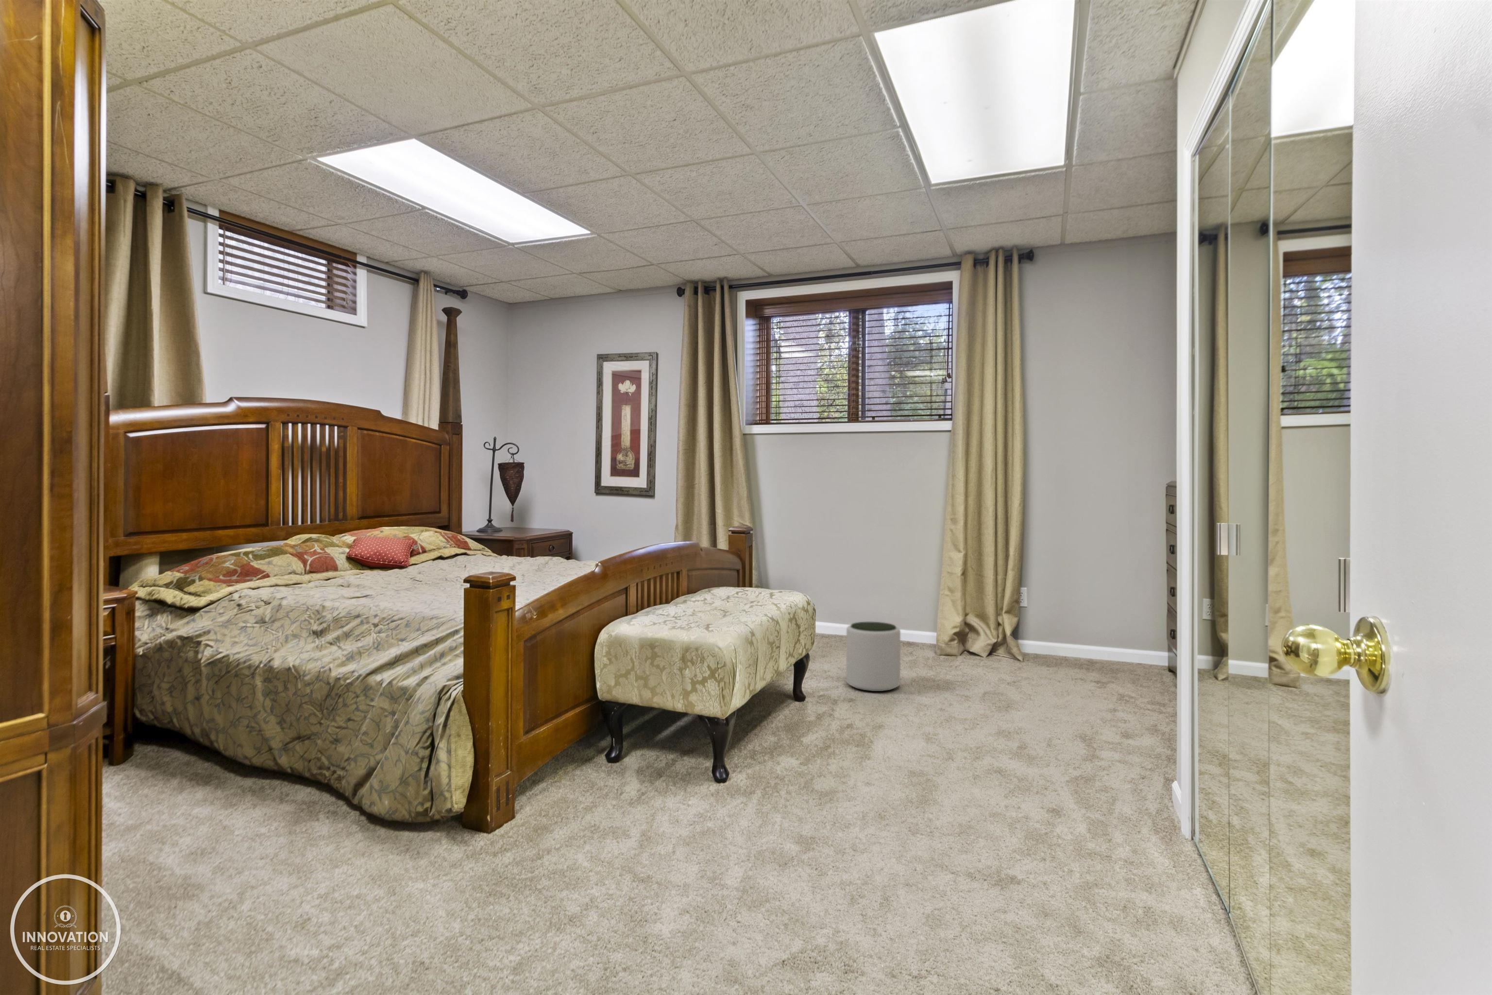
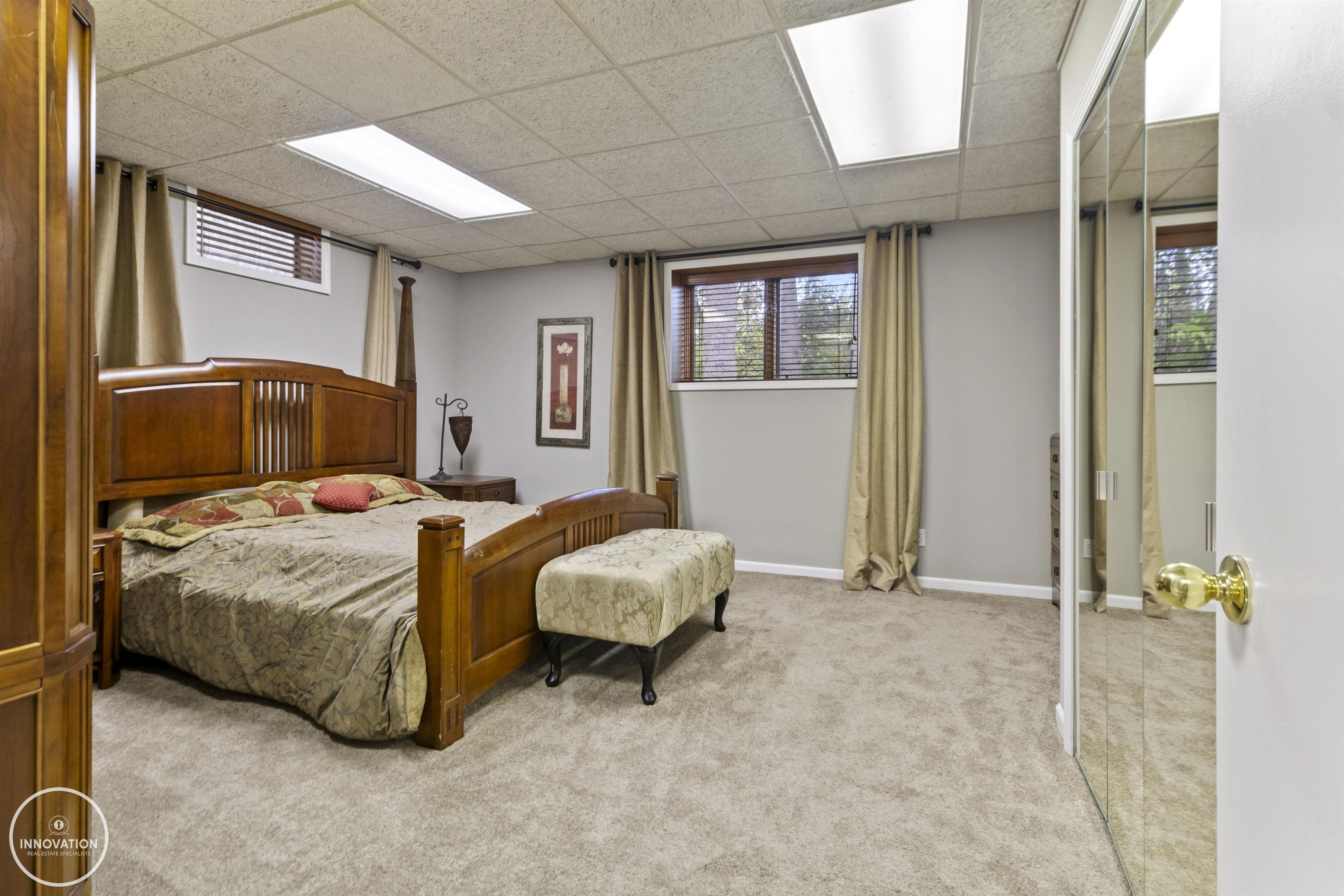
- plant pot [846,622,901,692]
